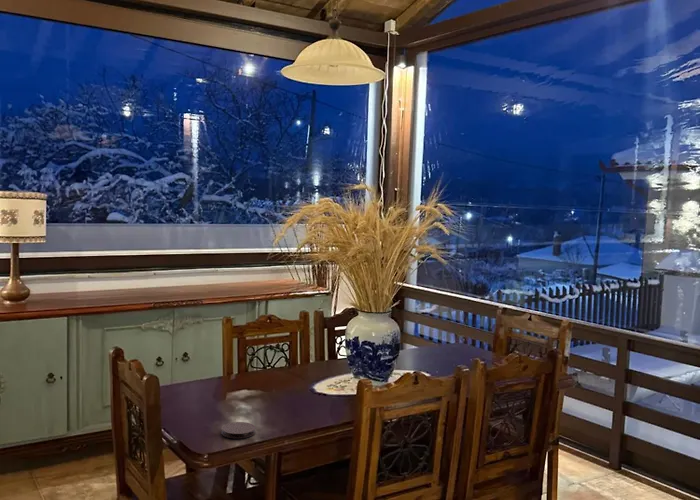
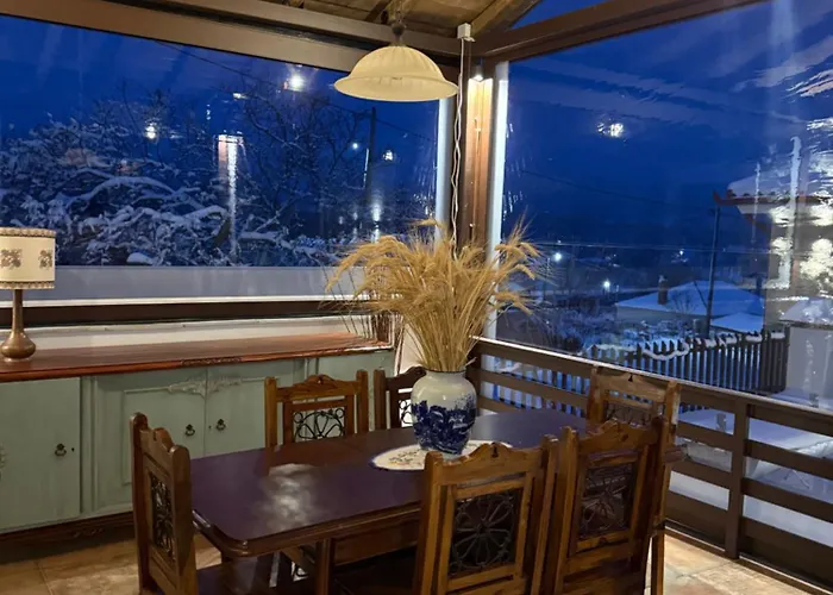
- coaster [220,421,257,439]
